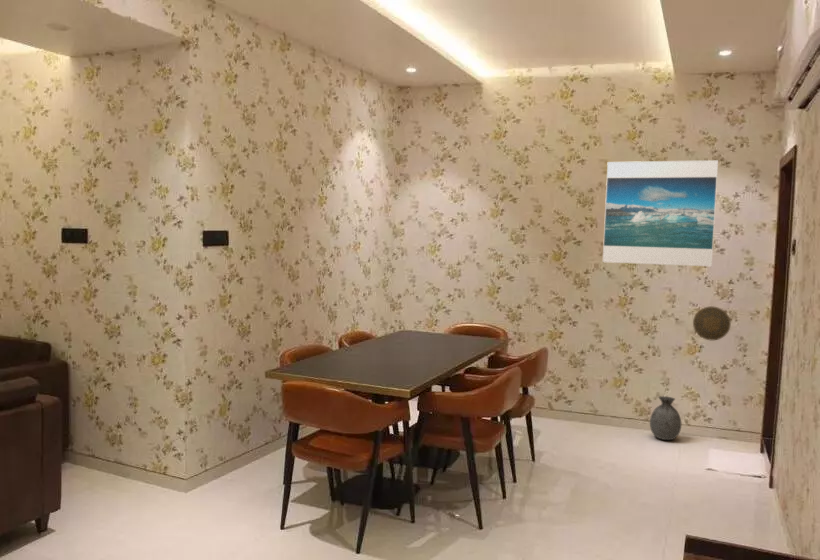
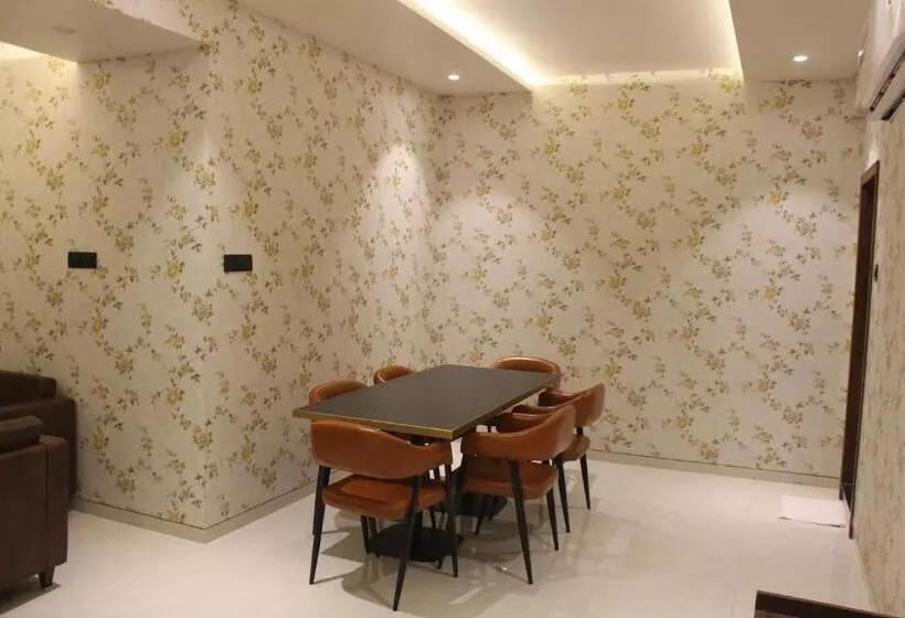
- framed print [602,159,719,267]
- decorative plate [692,305,732,341]
- vase [649,395,682,441]
